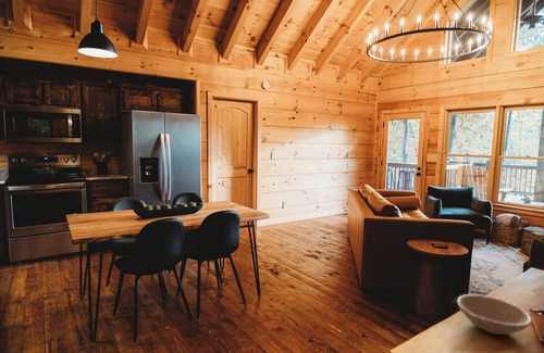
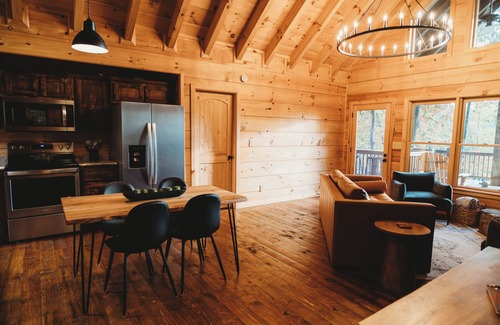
- bowl [456,293,533,336]
